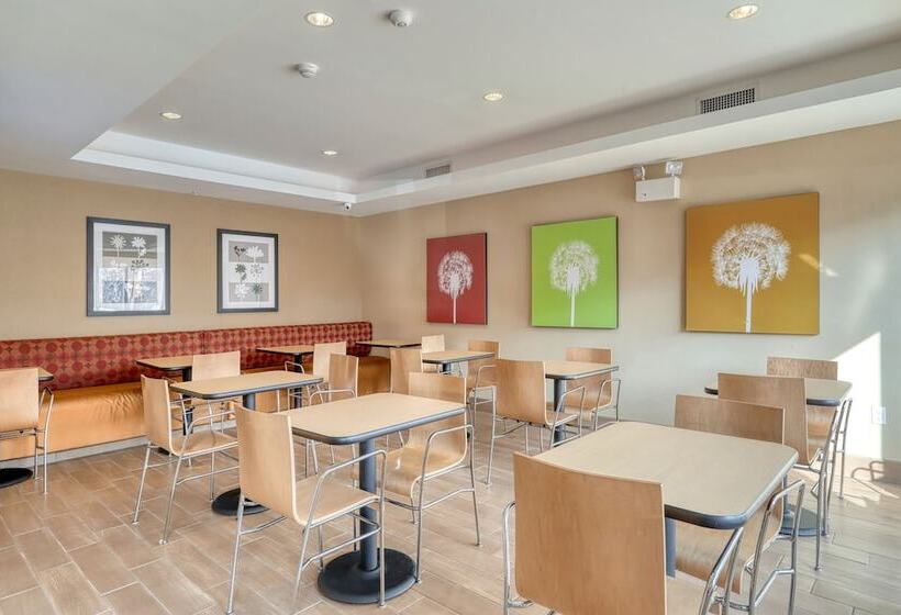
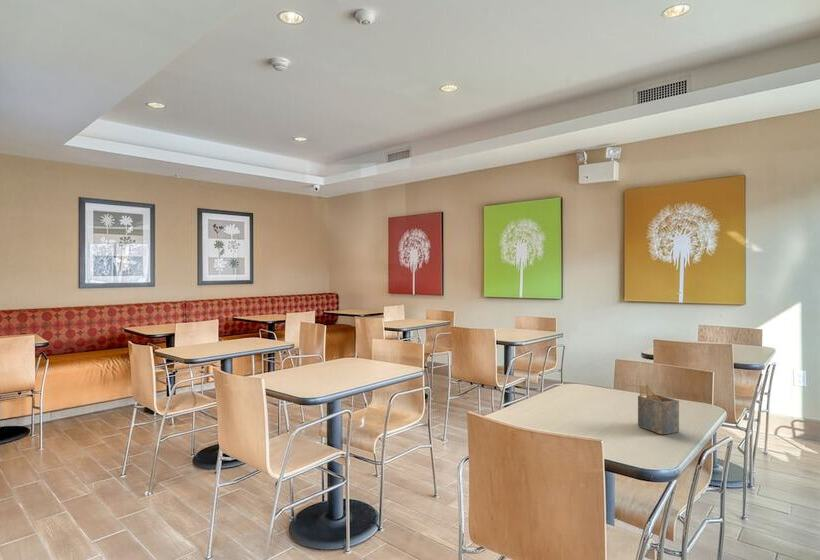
+ napkin holder [637,383,680,435]
